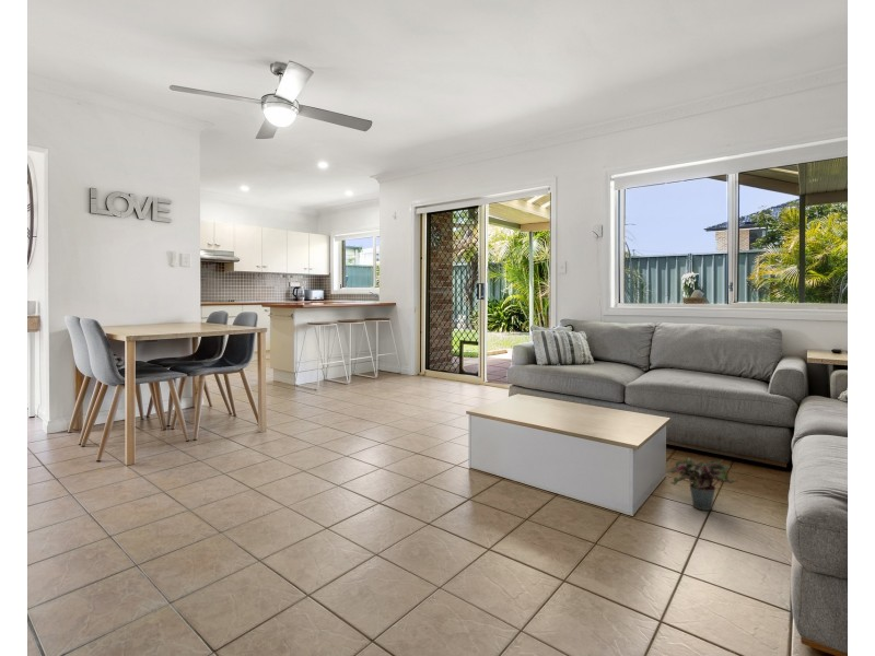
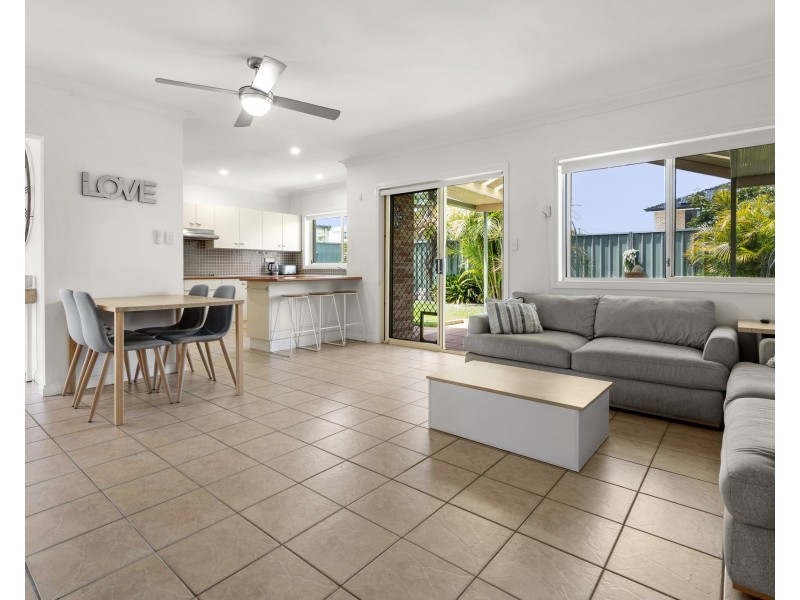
- potted plant [663,457,740,512]
